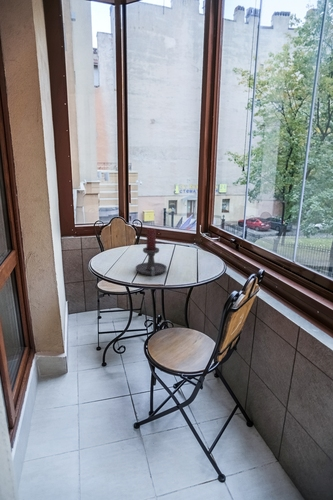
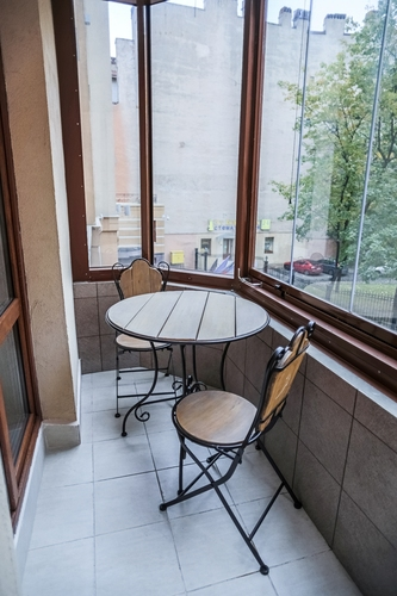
- candle holder [134,227,168,277]
